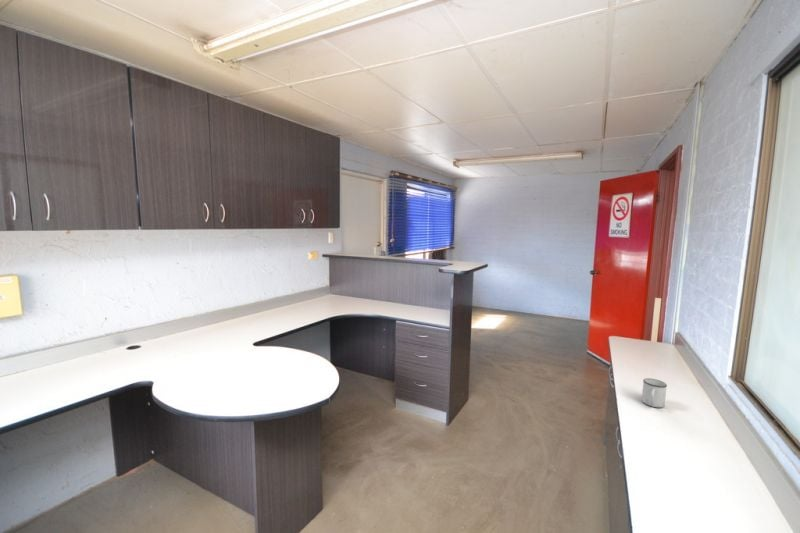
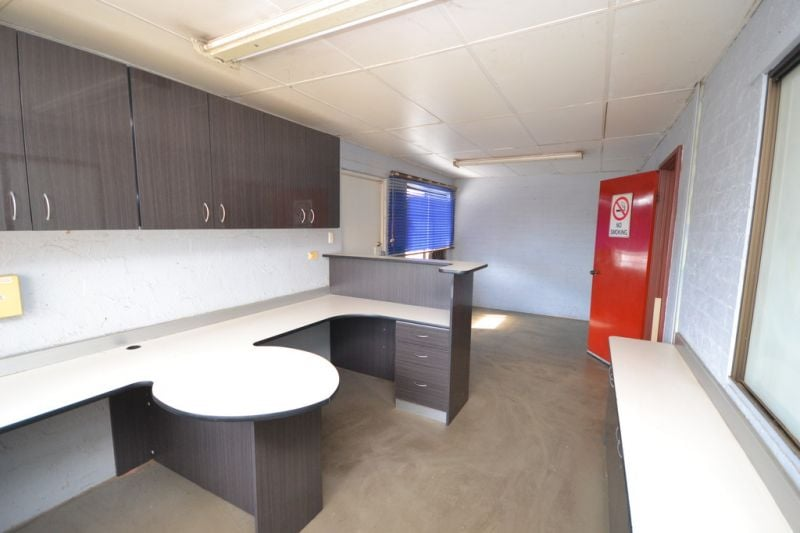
- mug [641,377,668,409]
